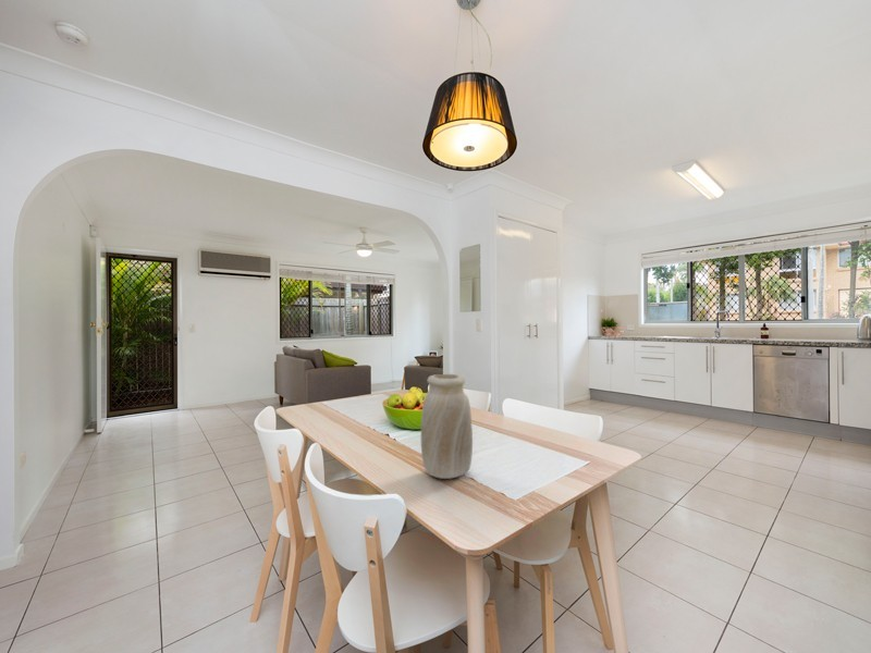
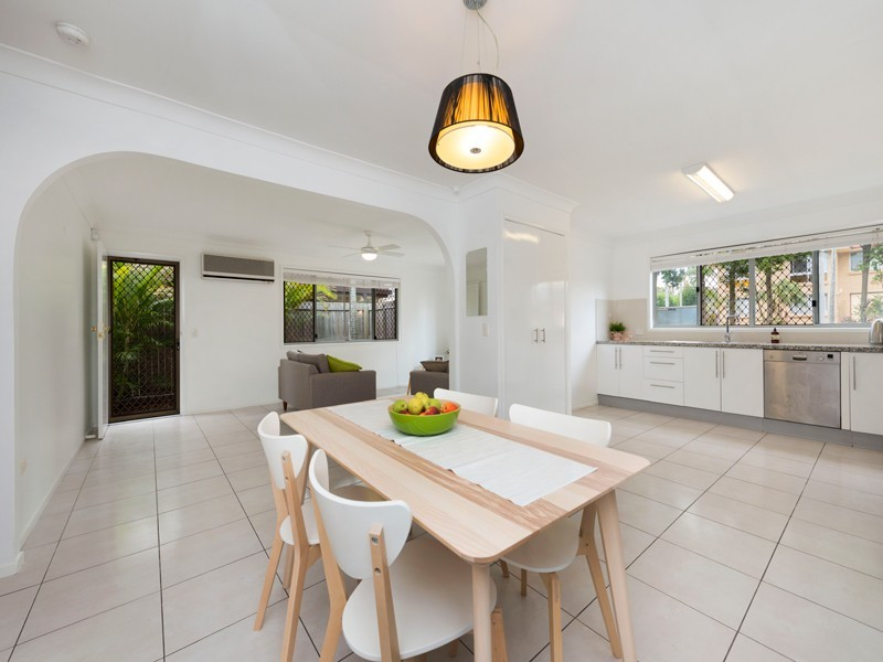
- vase [420,373,474,480]
